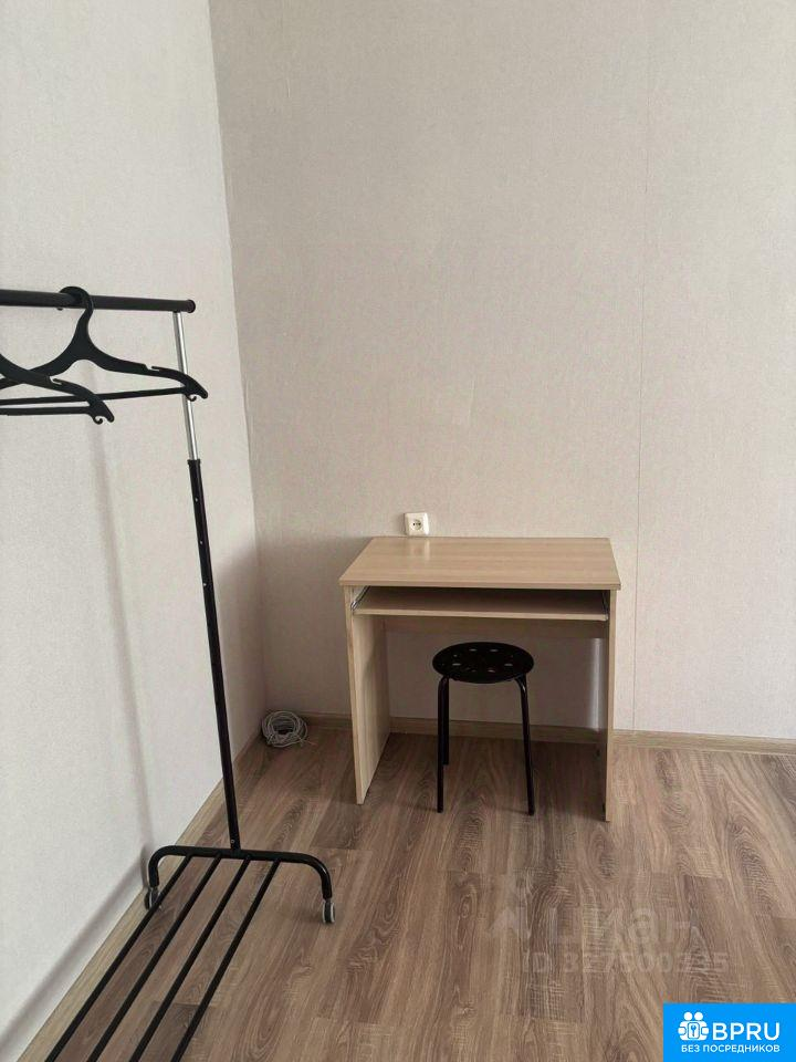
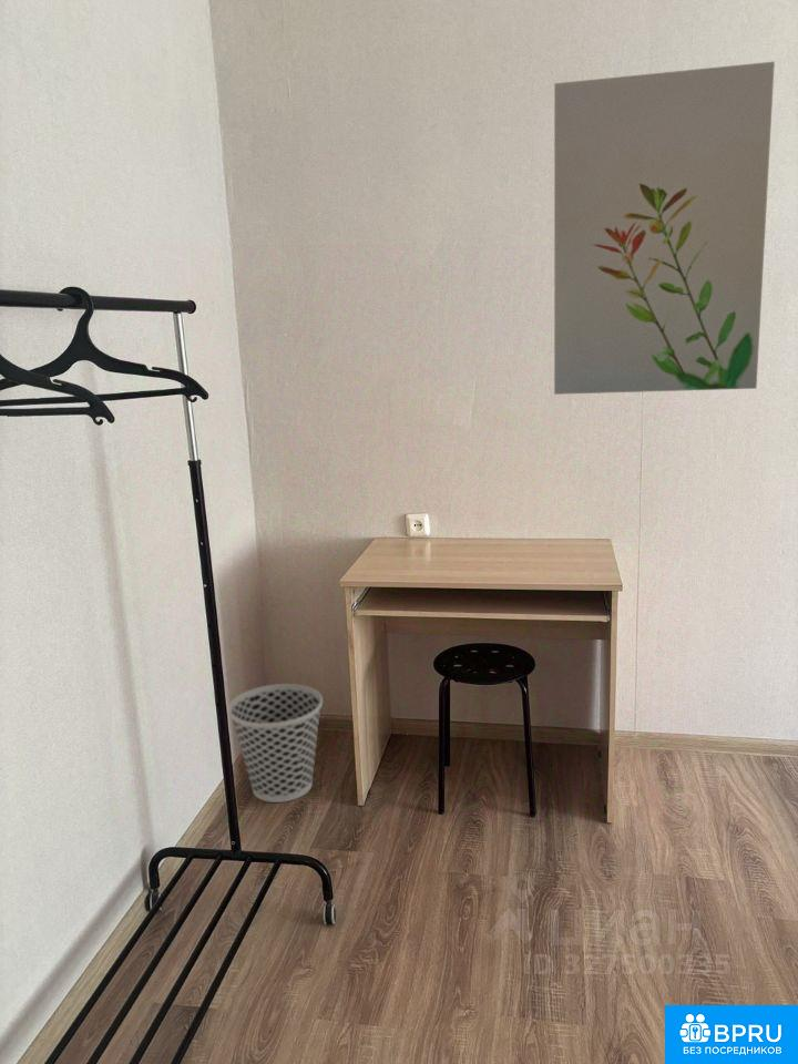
+ wall art [553,61,776,396]
+ wastebasket [227,683,324,804]
